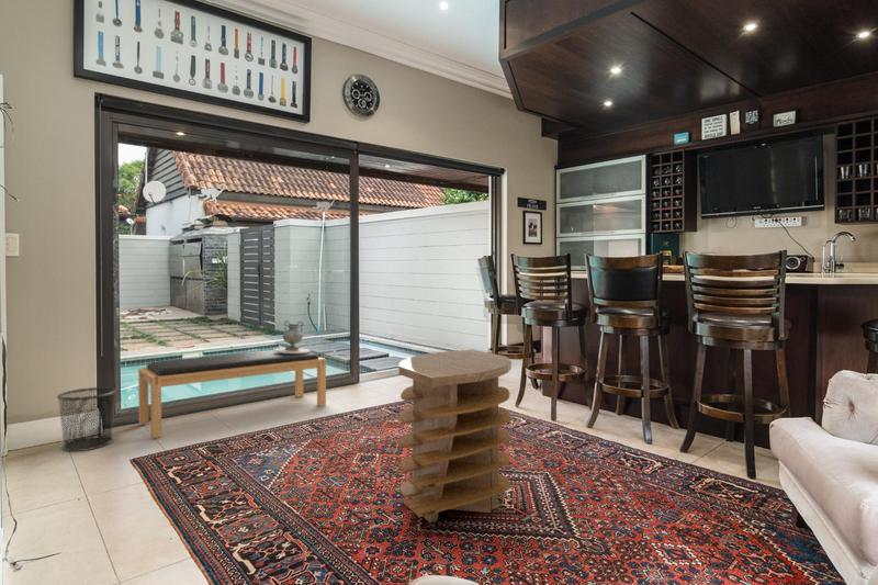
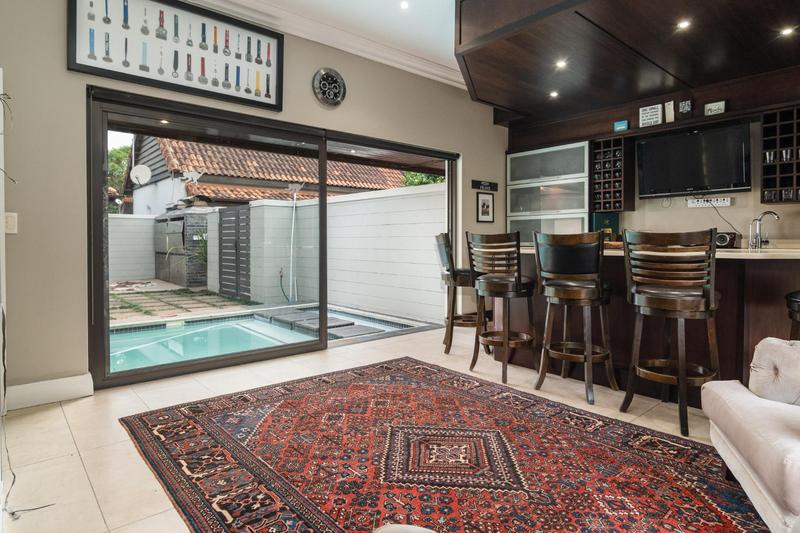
- waste bin [56,386,117,452]
- side table [397,348,513,524]
- bench [137,349,327,439]
- decorative vase [272,320,312,353]
